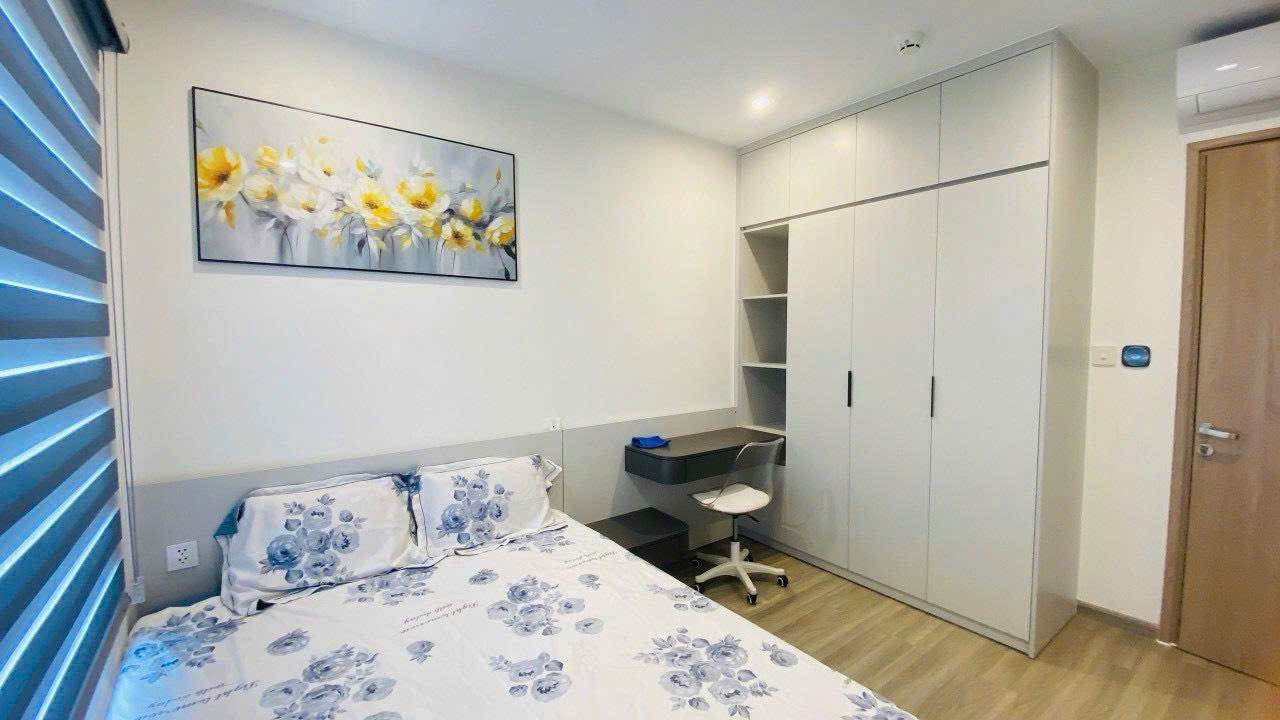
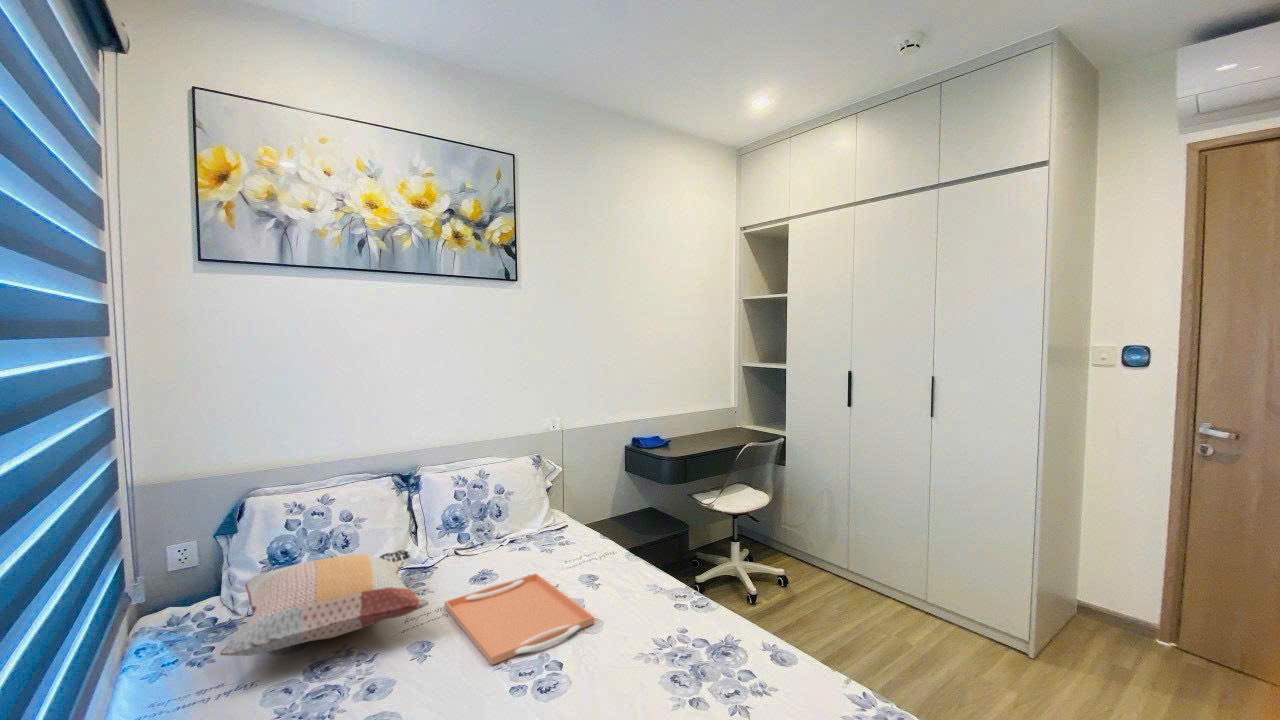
+ decorative pillow [219,549,430,657]
+ serving tray [444,572,595,666]
